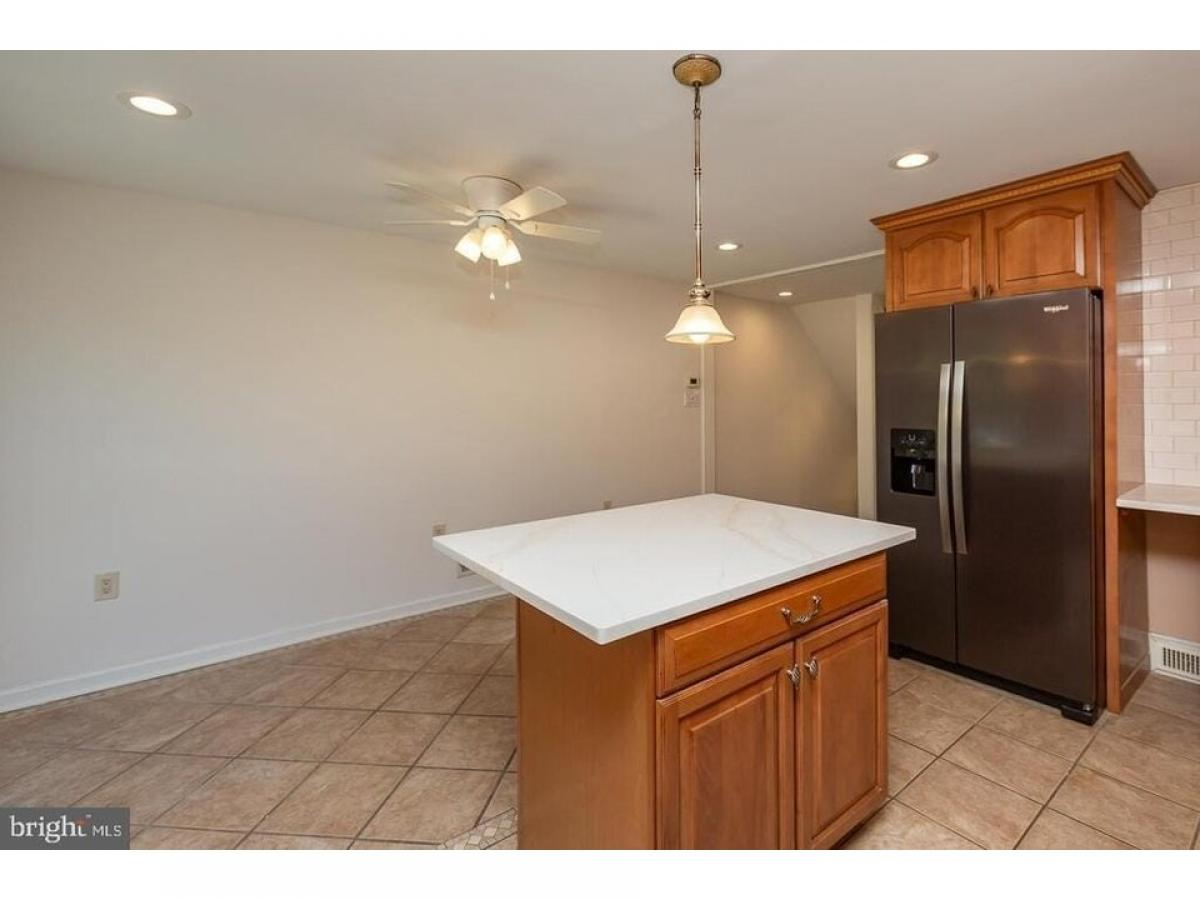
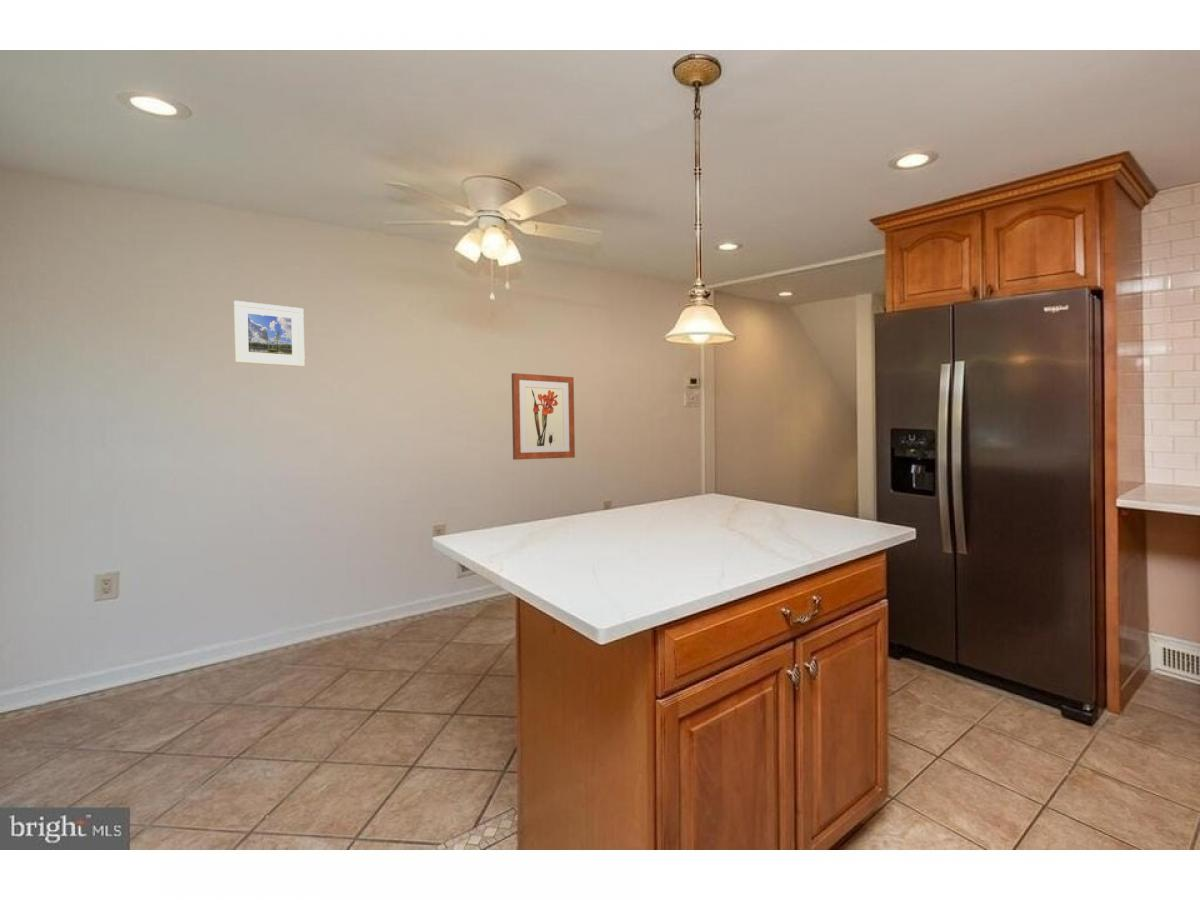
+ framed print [233,300,306,368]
+ wall art [511,372,576,461]
